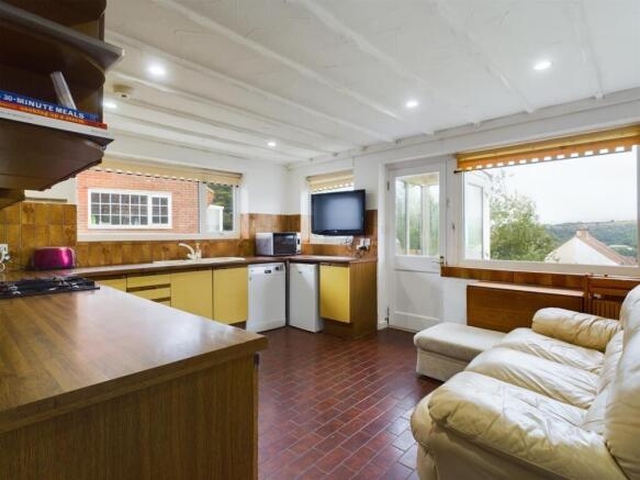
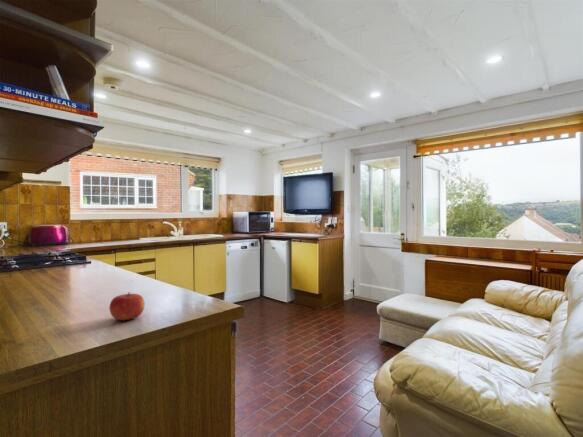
+ fruit [108,291,146,321]
